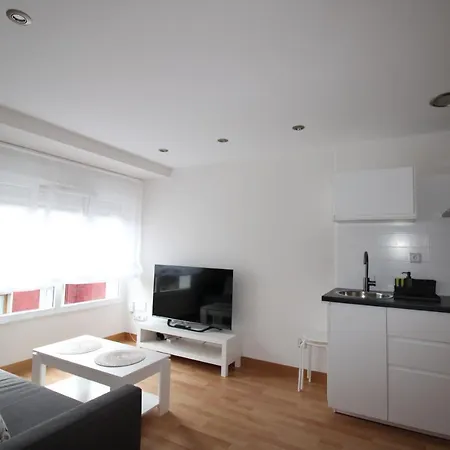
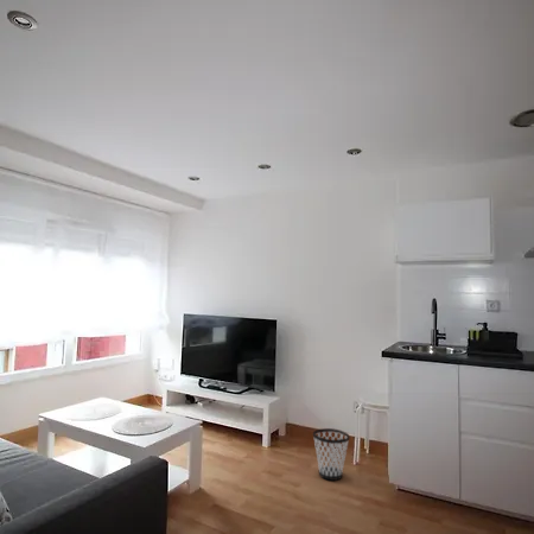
+ wastebasket [312,427,351,482]
